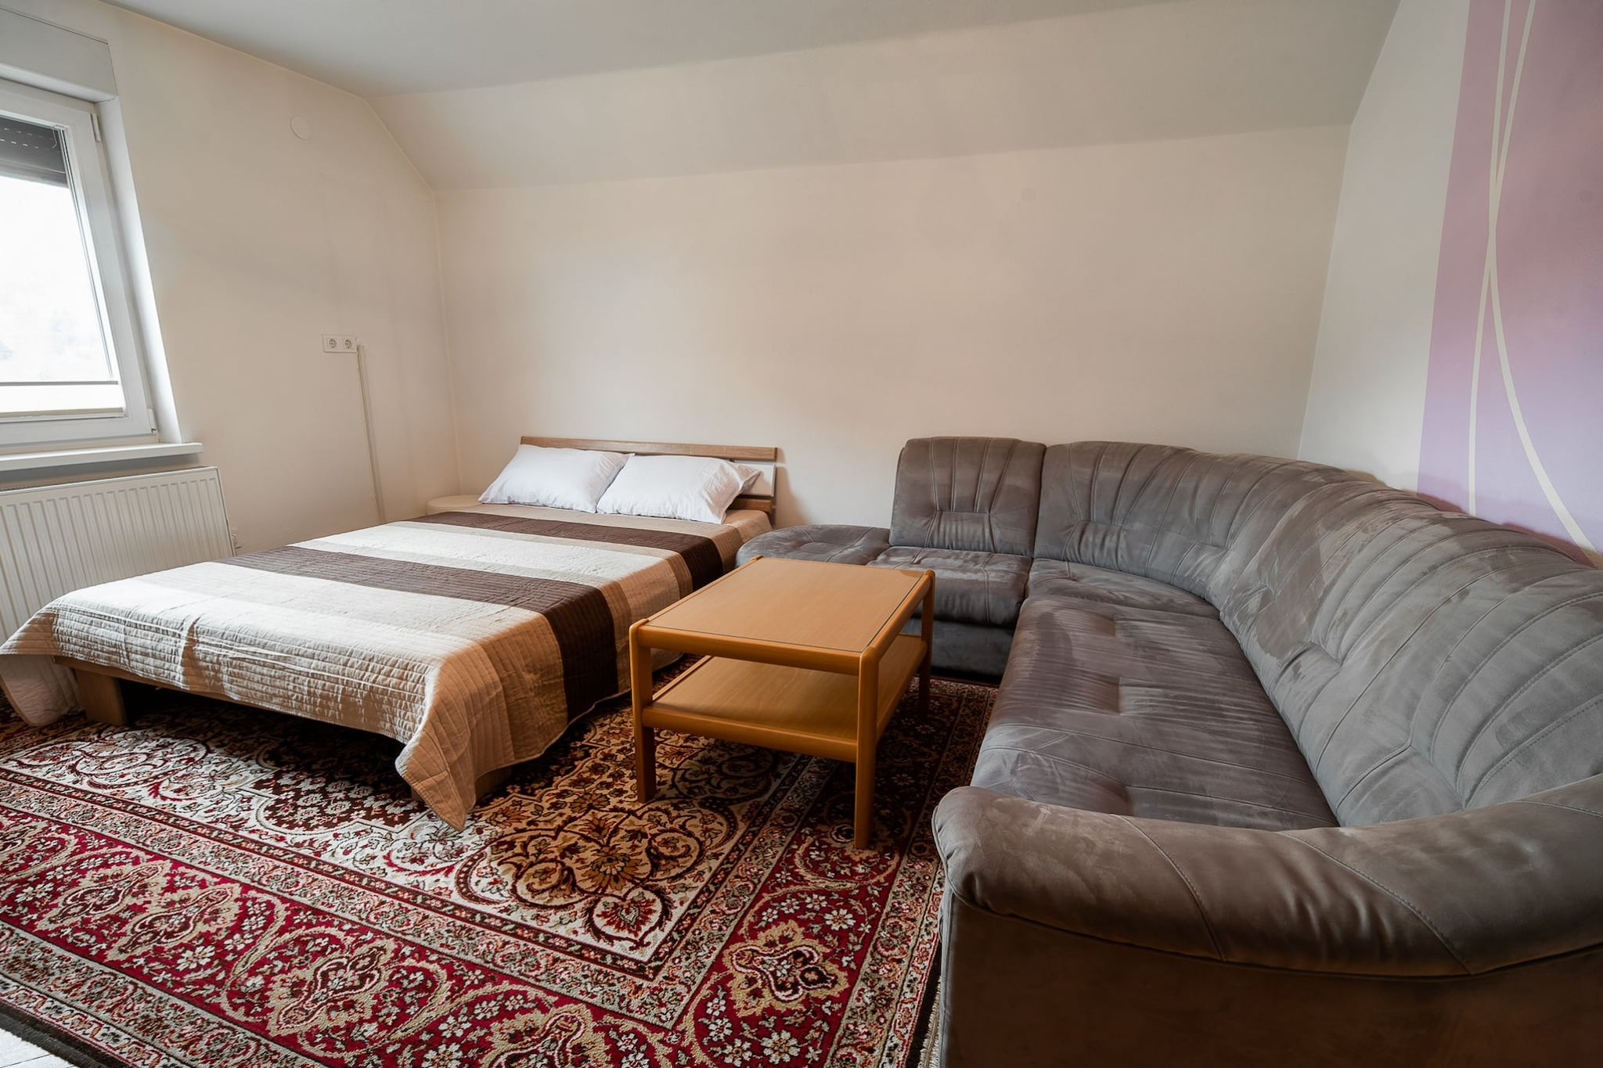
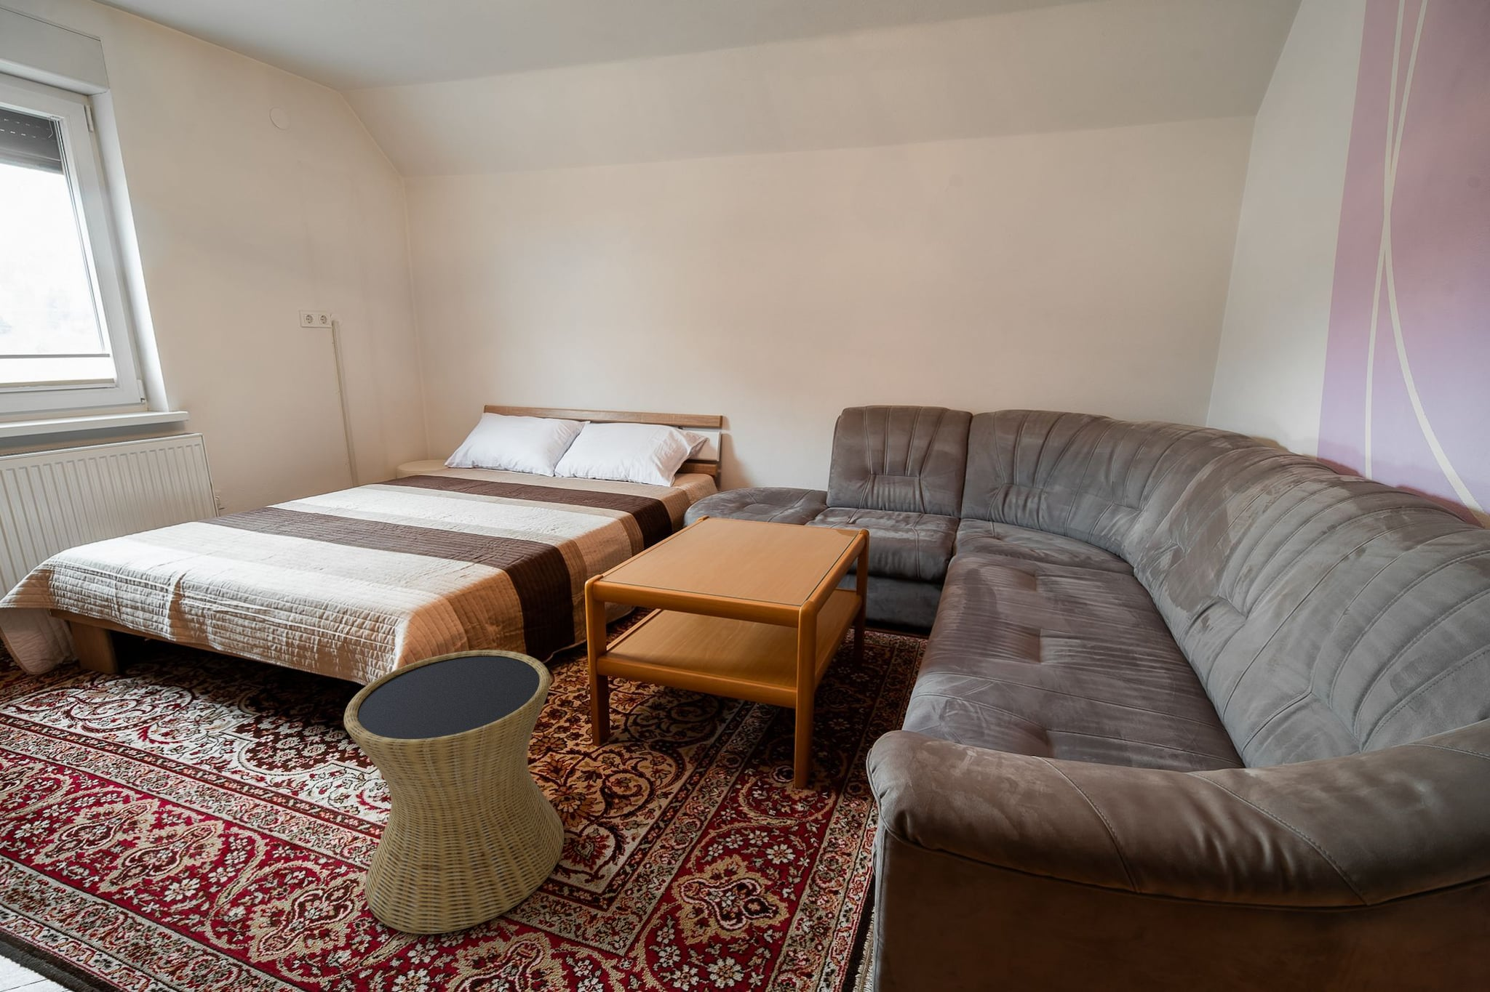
+ side table [342,649,565,934]
